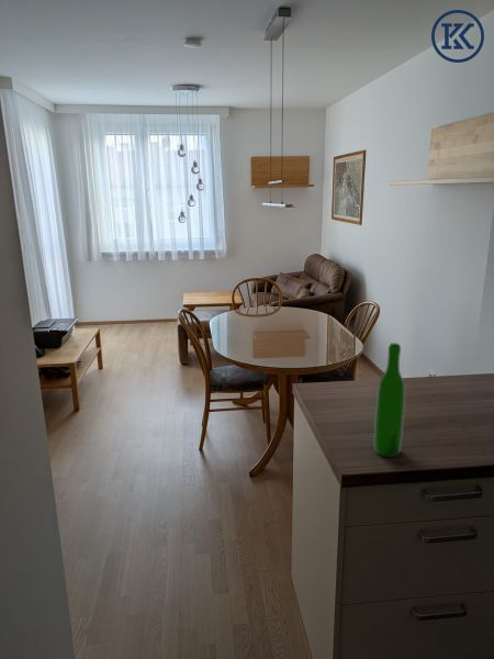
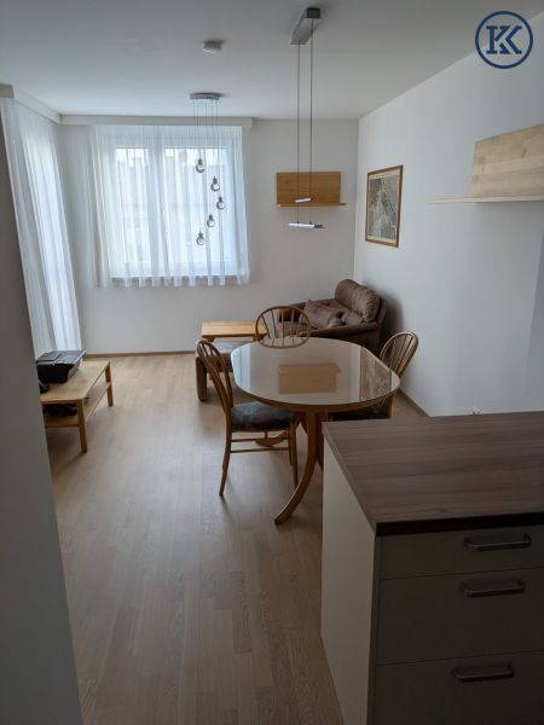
- wine bottle [373,342,406,458]
